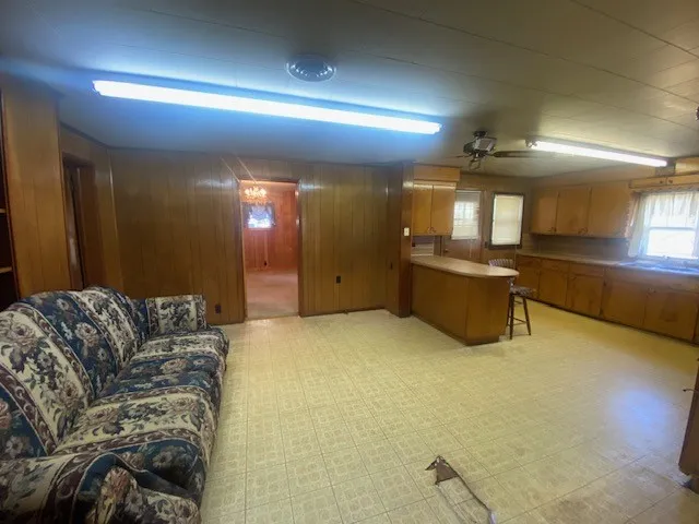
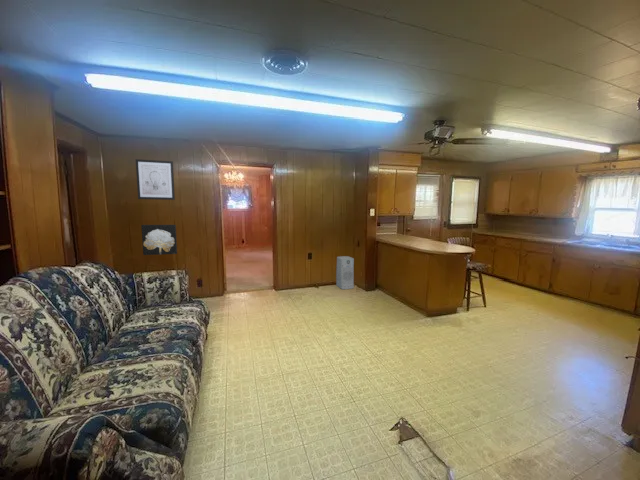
+ air purifier [335,255,355,290]
+ wall art [135,158,176,201]
+ wall art [140,224,178,256]
